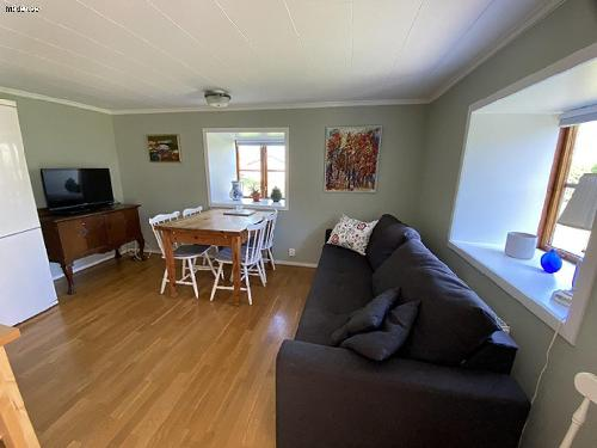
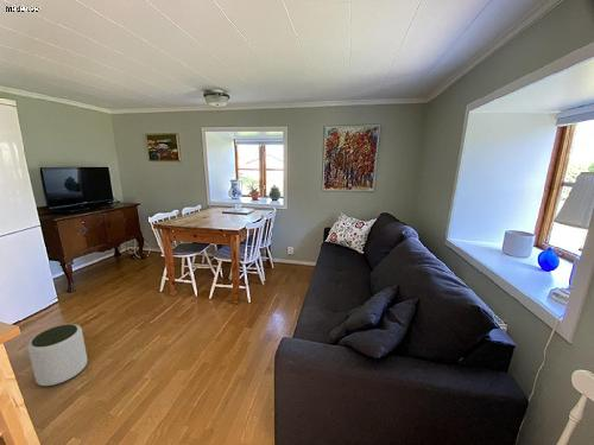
+ plant pot [26,323,89,387]
